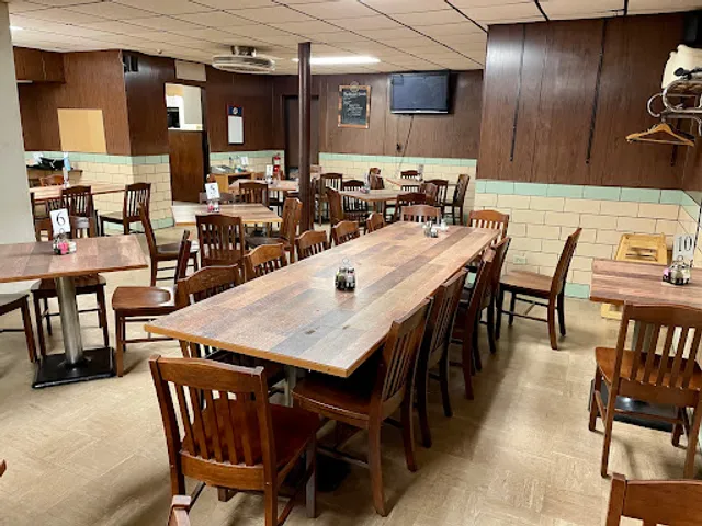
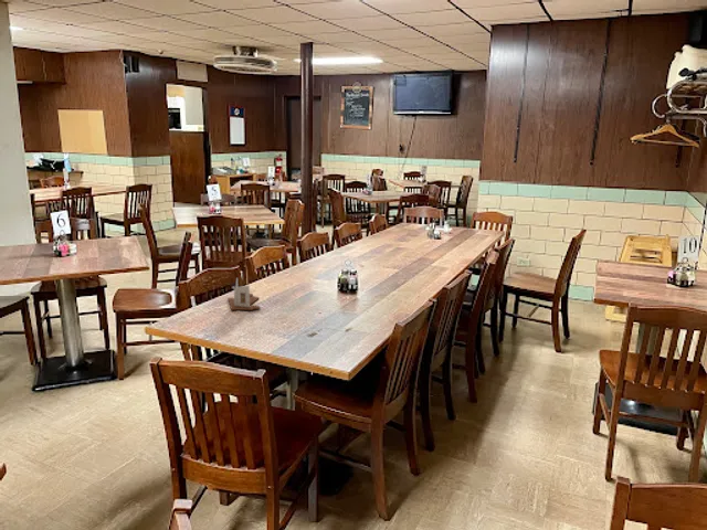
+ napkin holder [226,277,262,311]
